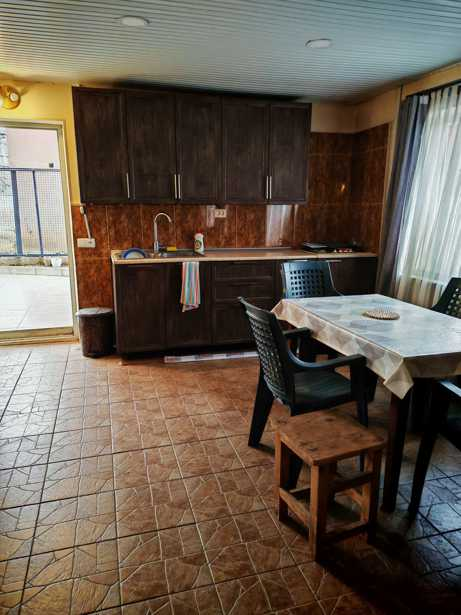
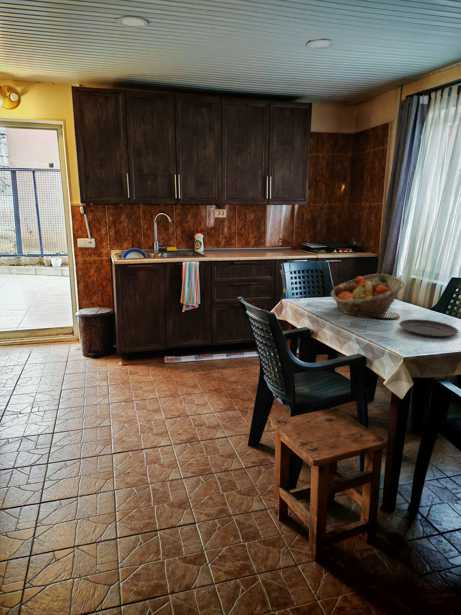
+ plate [398,318,460,338]
+ fruit basket [330,273,406,319]
